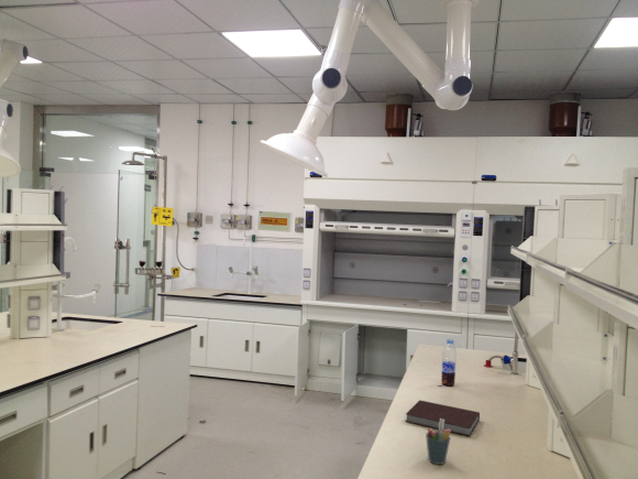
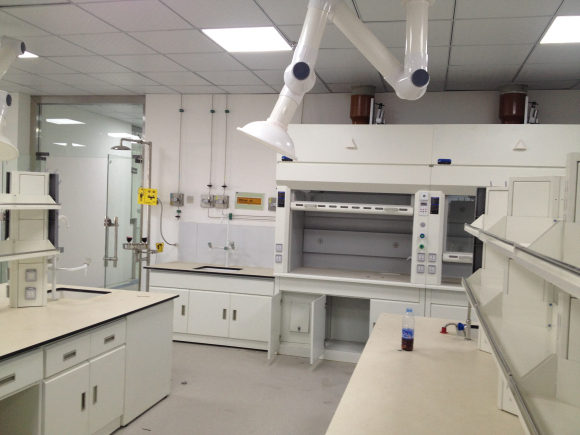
- pen holder [425,418,452,466]
- notebook [404,399,481,437]
